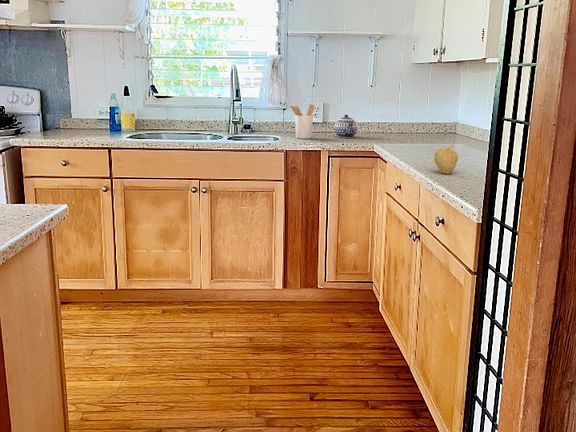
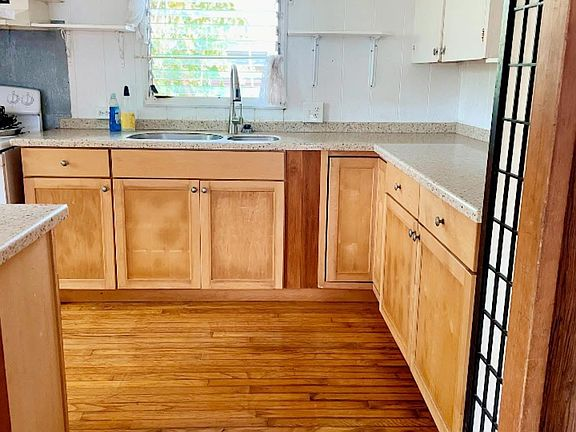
- teapot [334,114,358,139]
- utensil holder [289,103,316,140]
- fruit [433,143,459,175]
